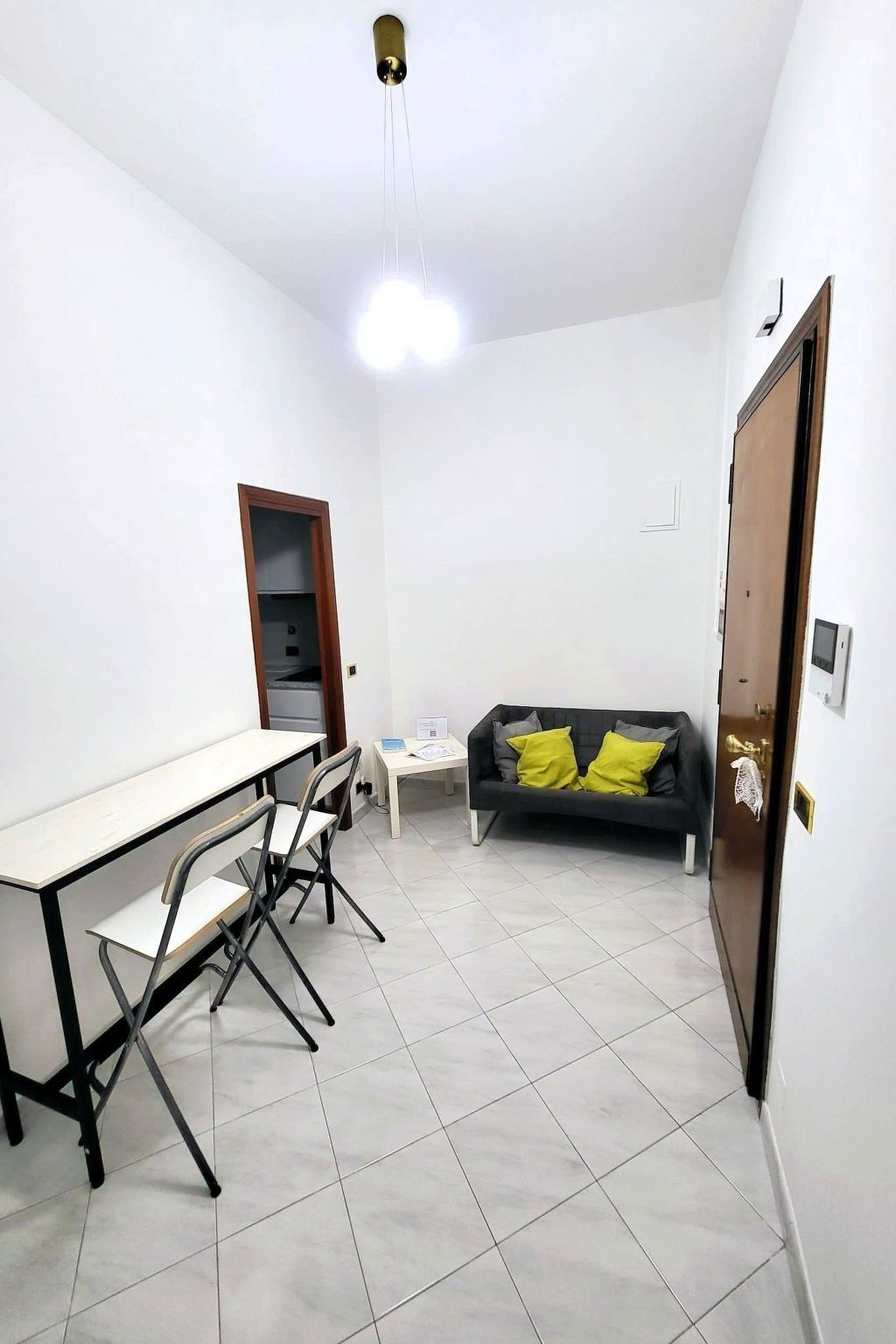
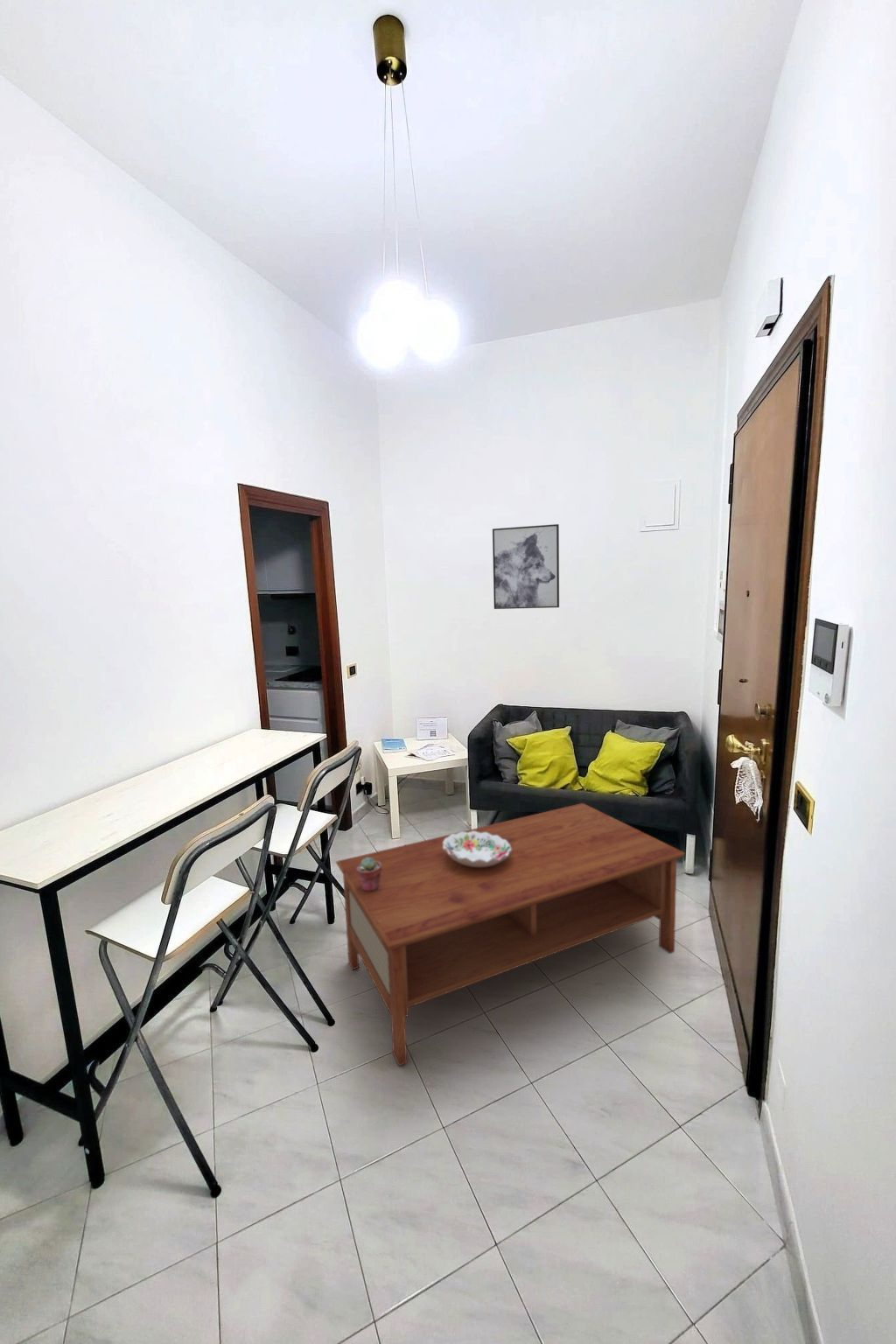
+ potted succulent [357,858,381,892]
+ decorative bowl [443,830,511,867]
+ coffee table [334,802,686,1067]
+ wall art [492,523,560,610]
